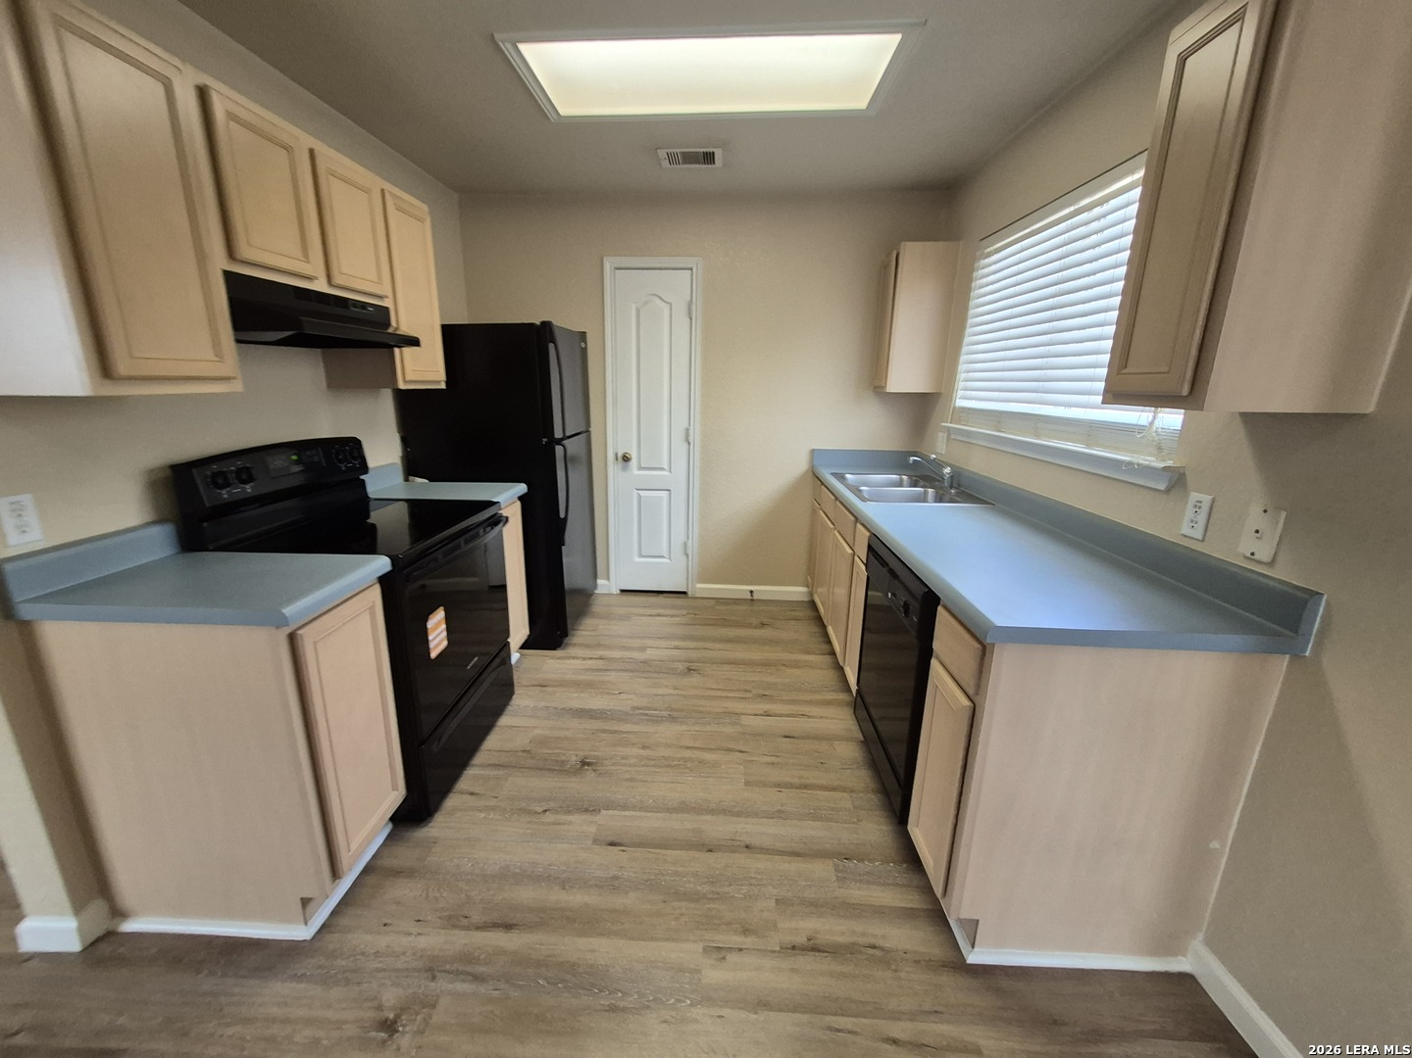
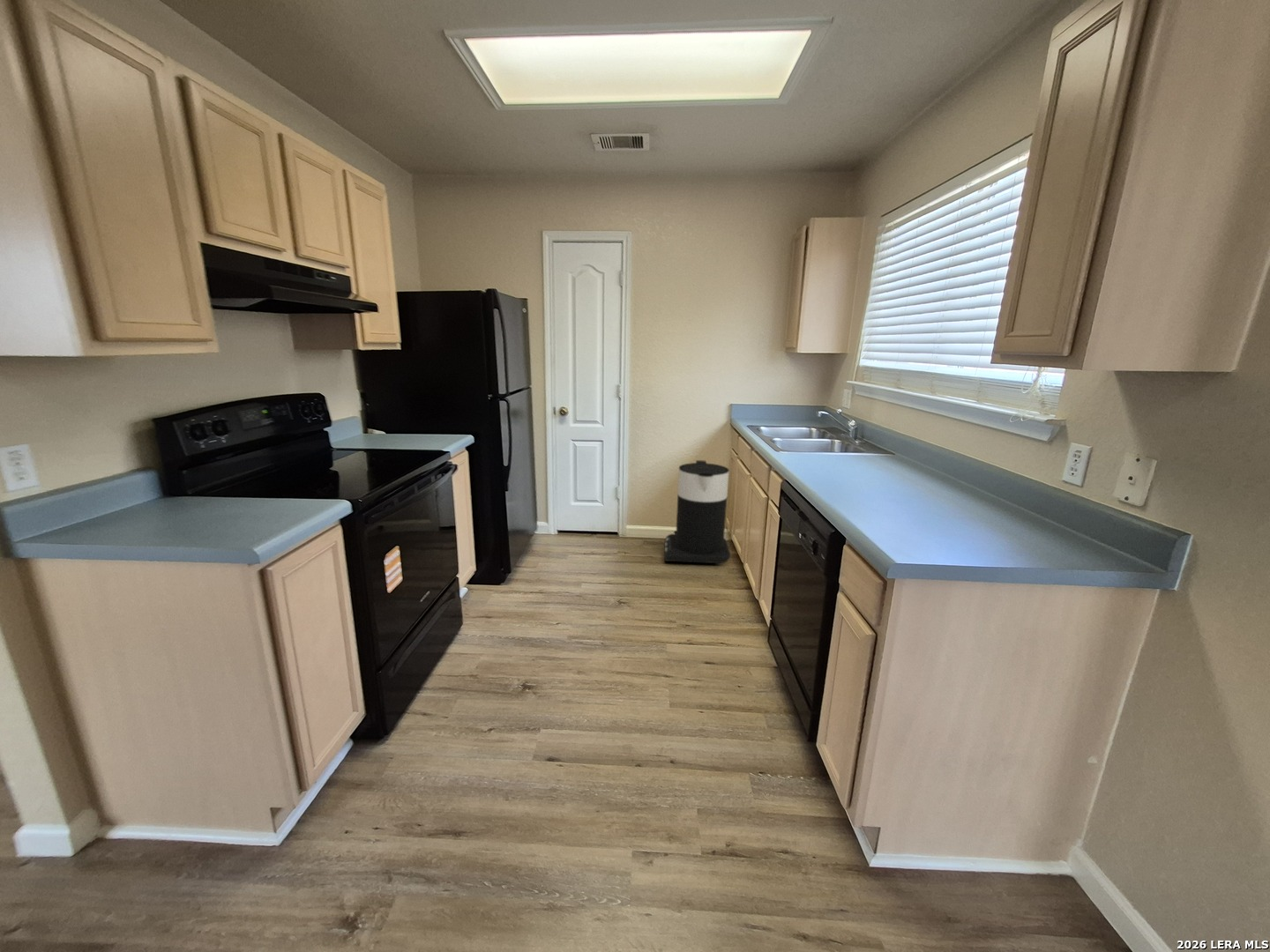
+ trash can [663,459,731,564]
